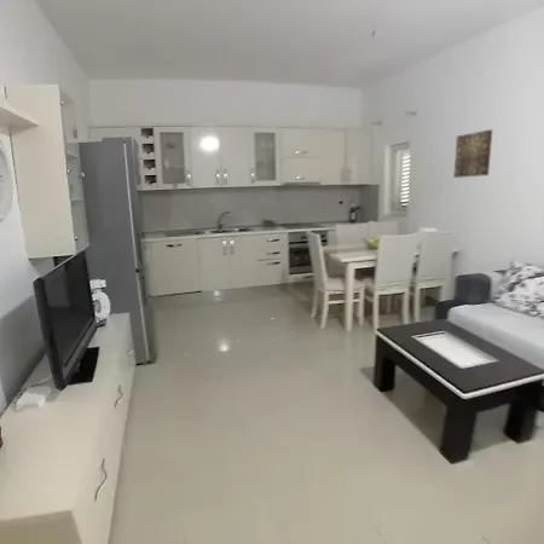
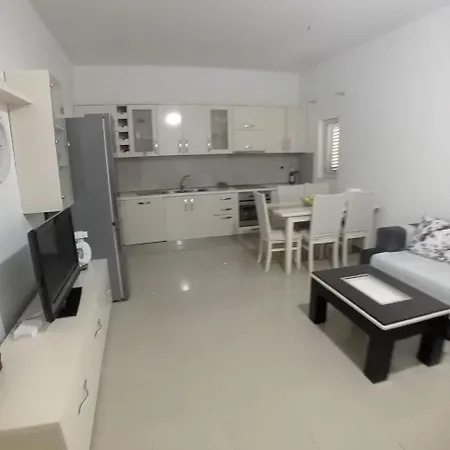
- wall art [452,128,493,179]
